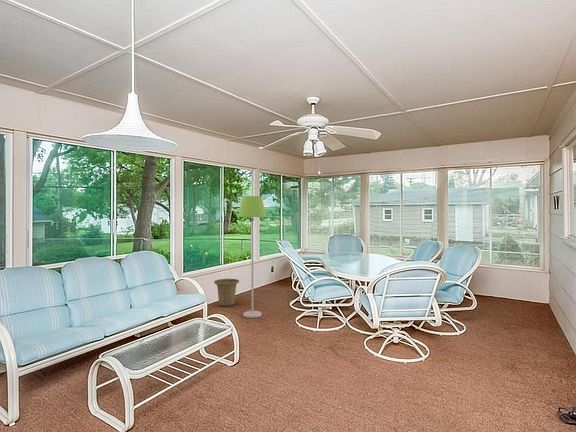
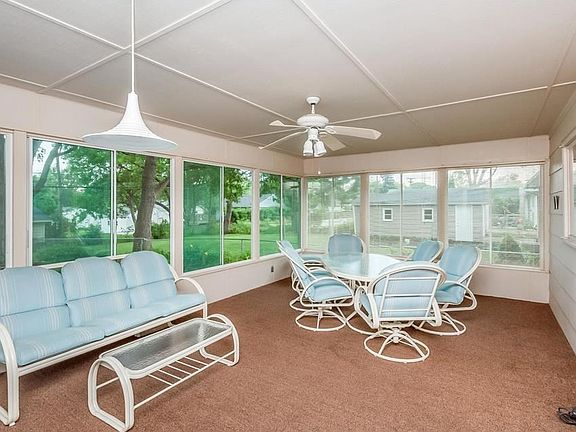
- basket [213,278,240,307]
- floor lamp [237,195,268,319]
